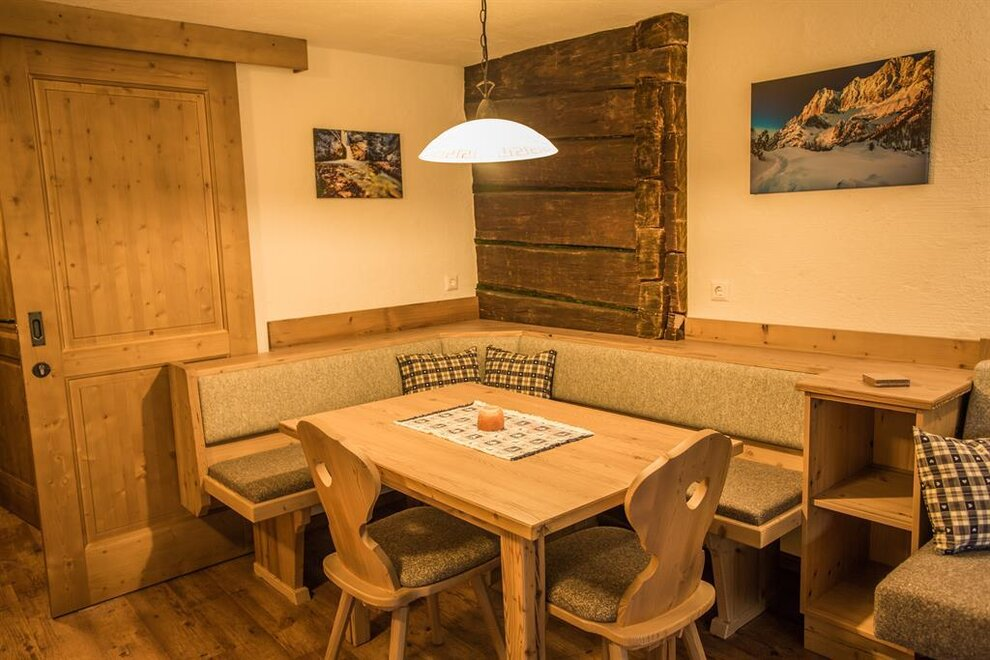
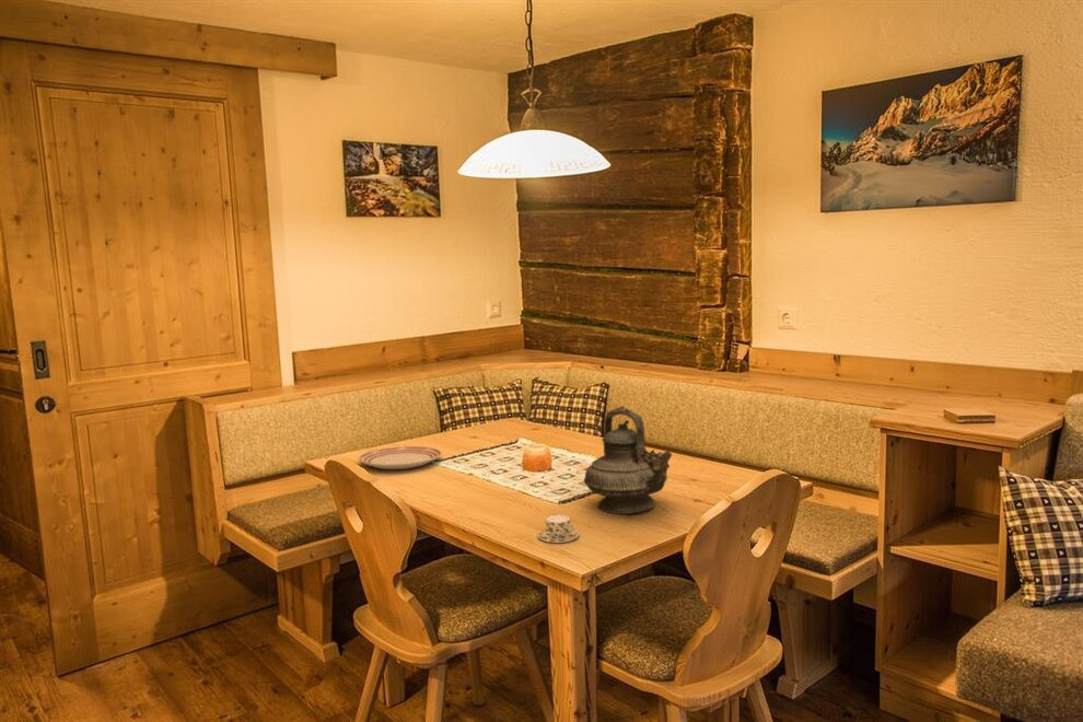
+ teapot [583,405,673,515]
+ dinner plate [357,445,443,470]
+ teacup [537,513,580,544]
